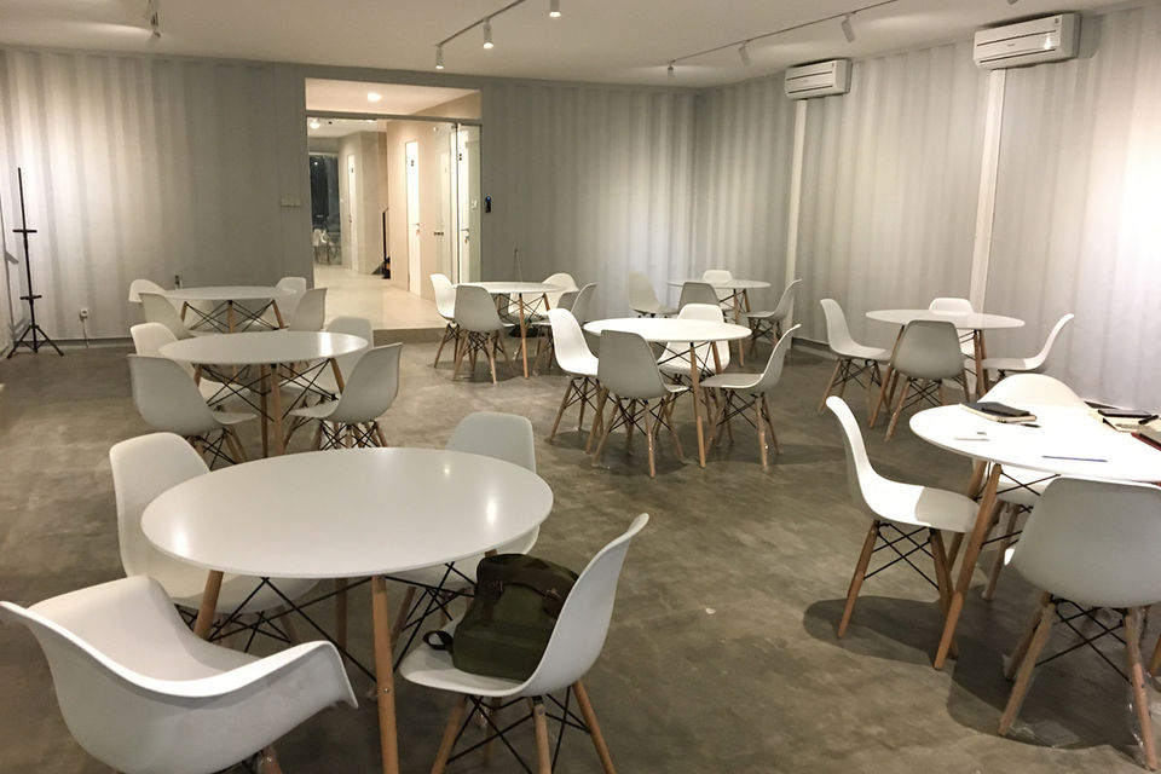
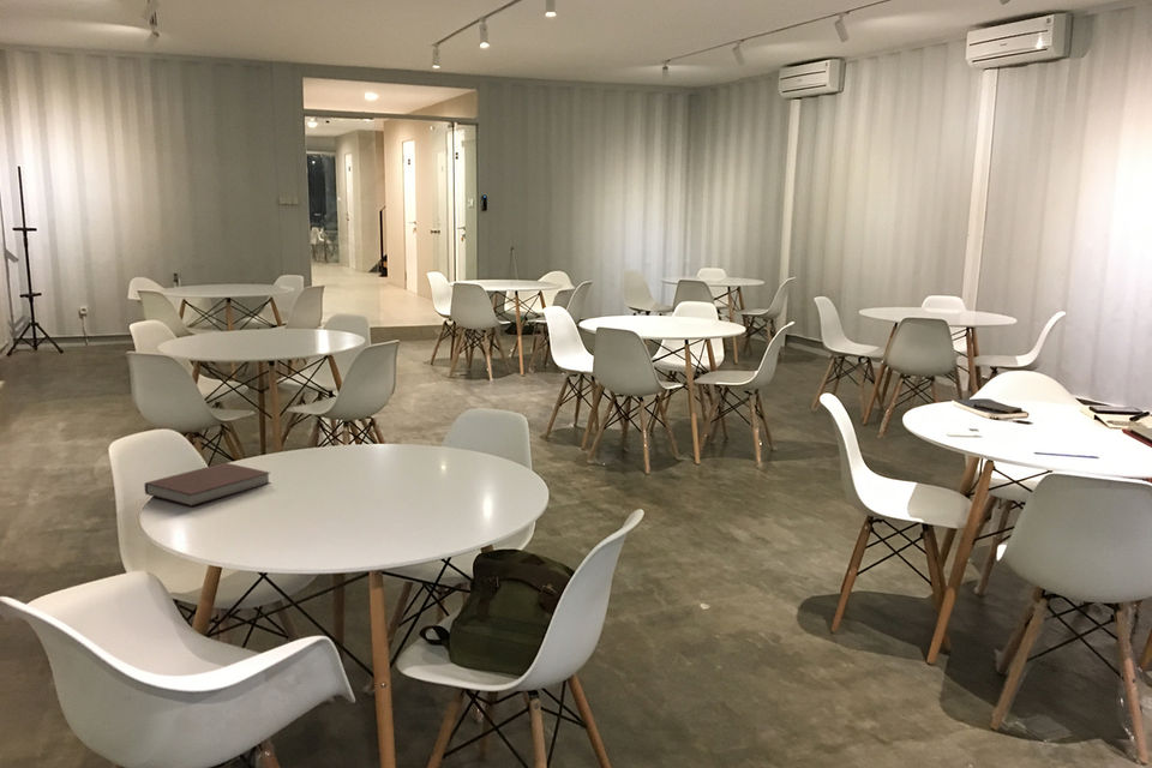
+ notebook [144,461,272,508]
